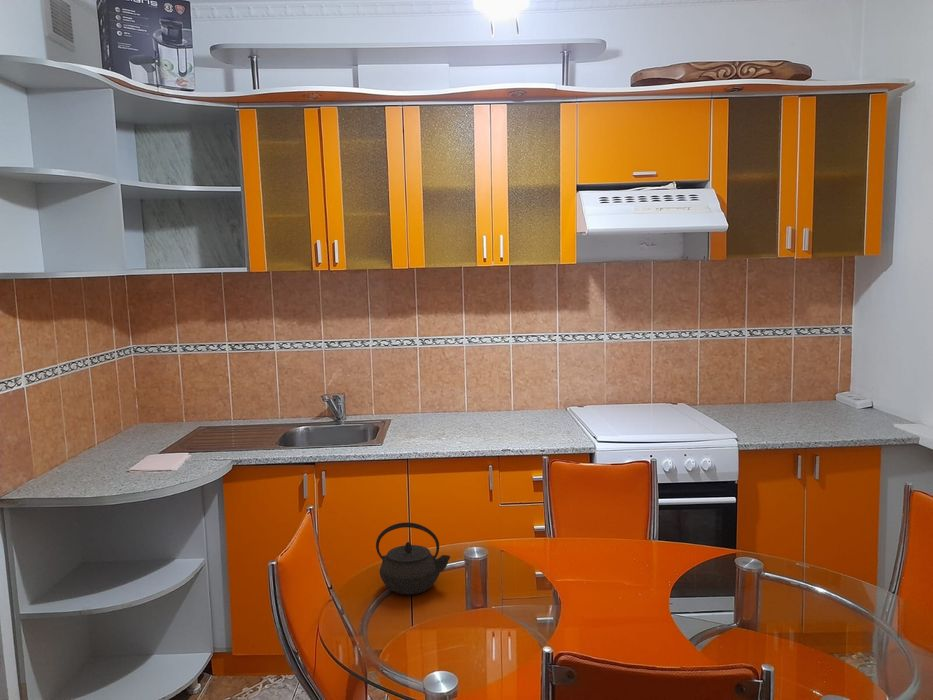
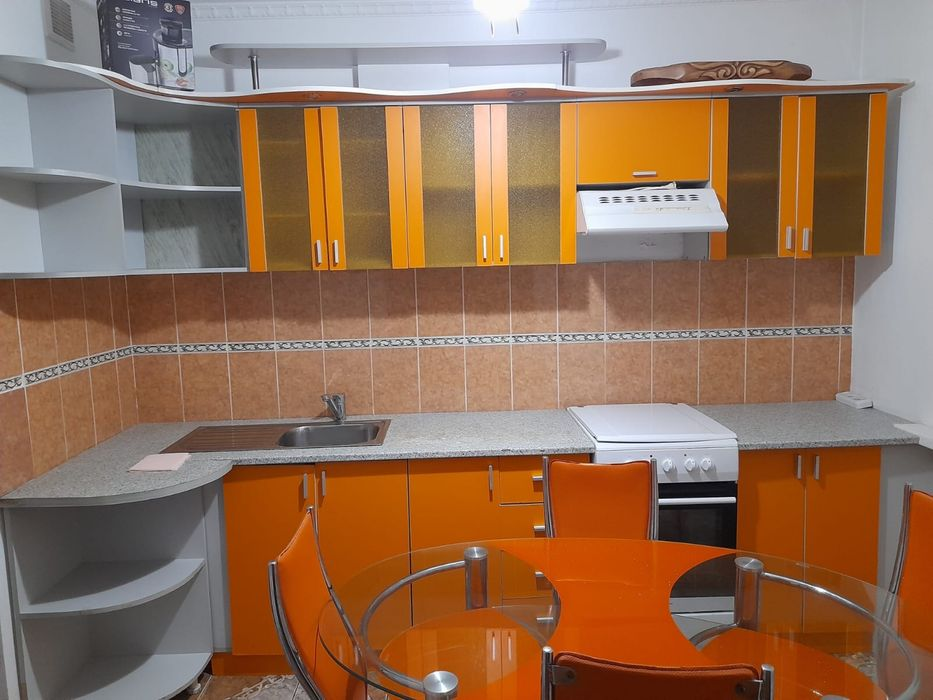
- kettle [375,522,452,596]
